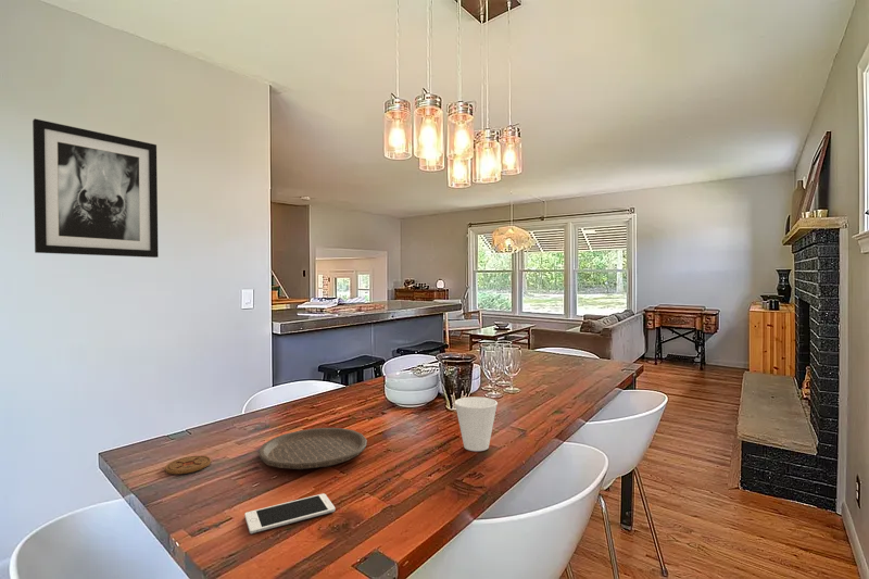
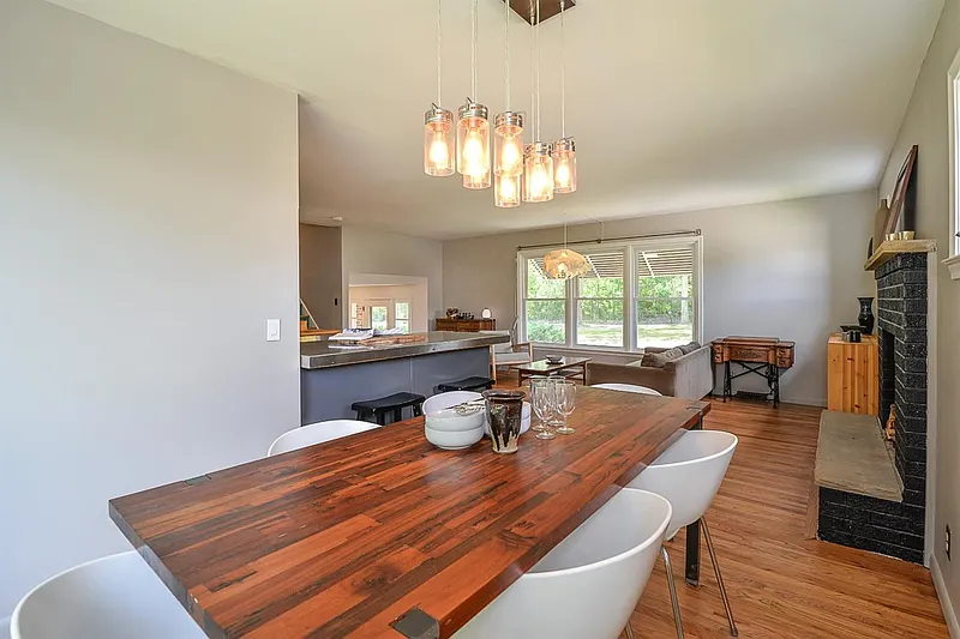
- wall art [32,117,160,259]
- plate [257,427,368,470]
- cell phone [244,492,336,534]
- coaster [164,455,212,475]
- cup [454,395,499,452]
